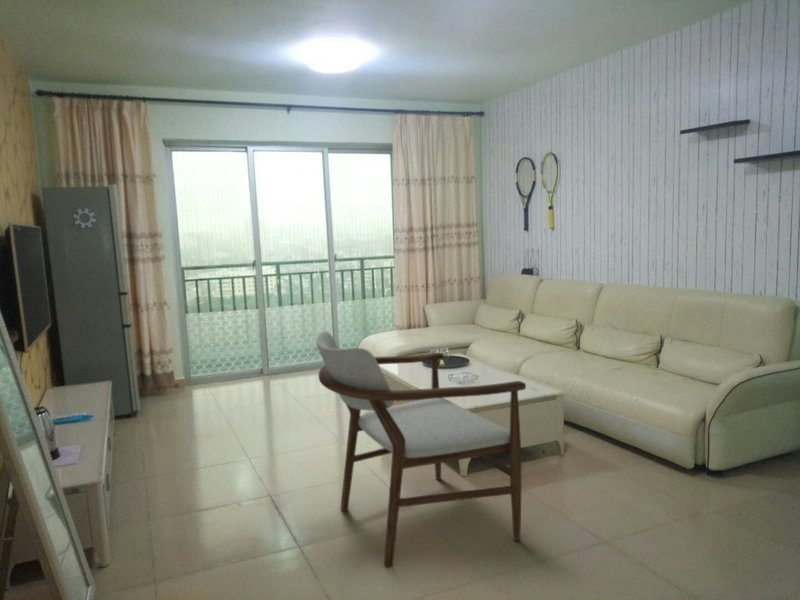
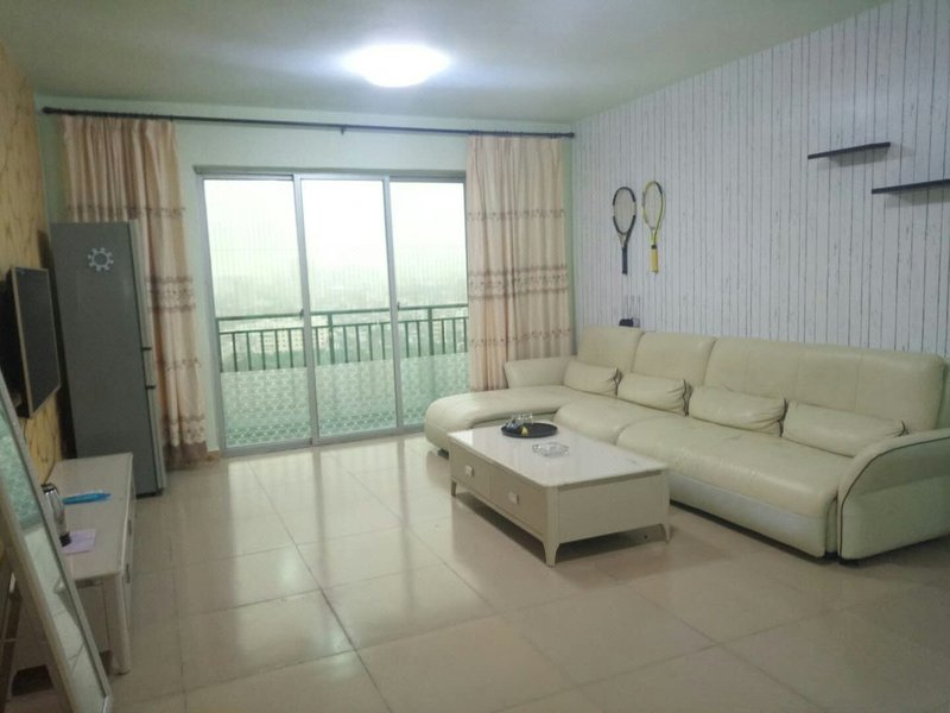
- armchair [315,330,527,569]
